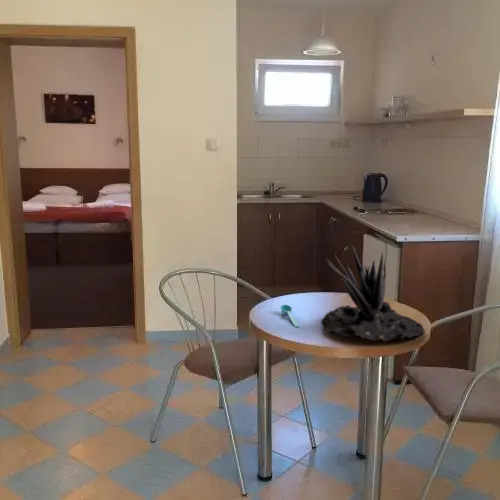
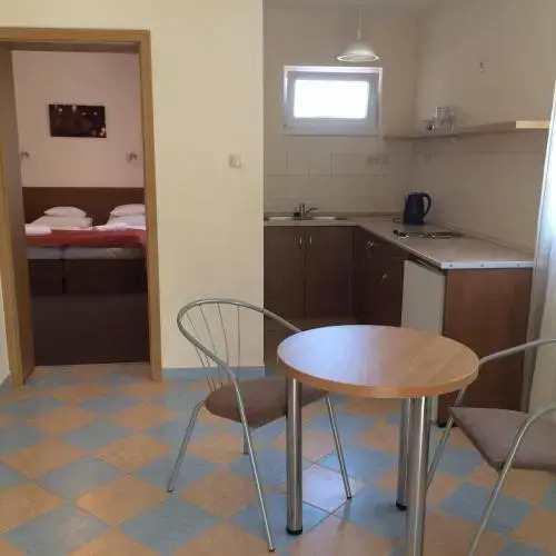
- spoon [280,304,301,328]
- plant [320,235,425,342]
